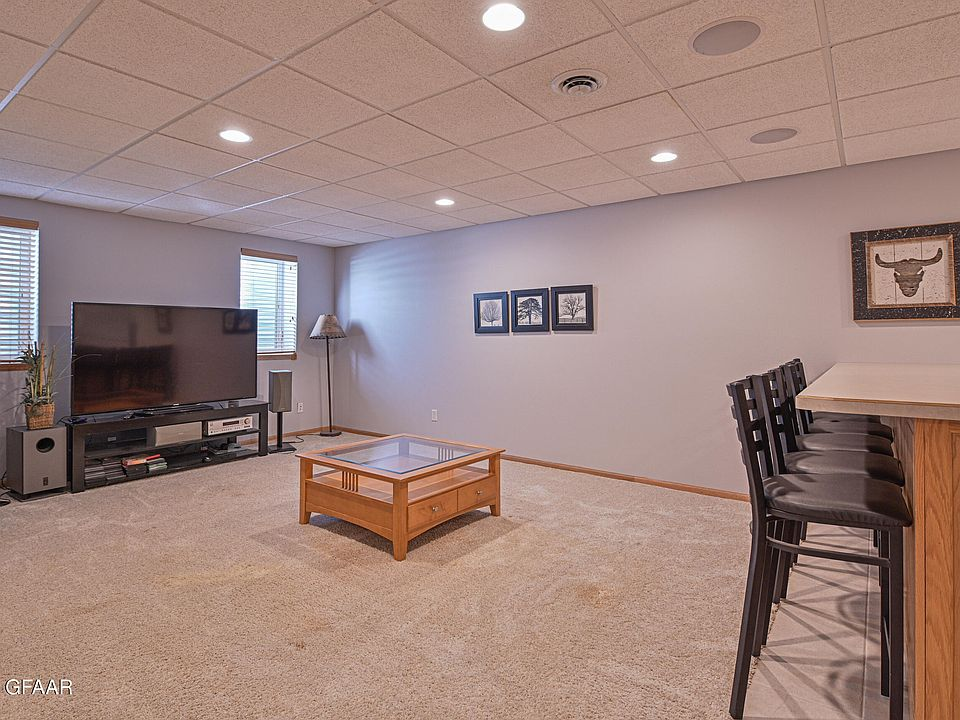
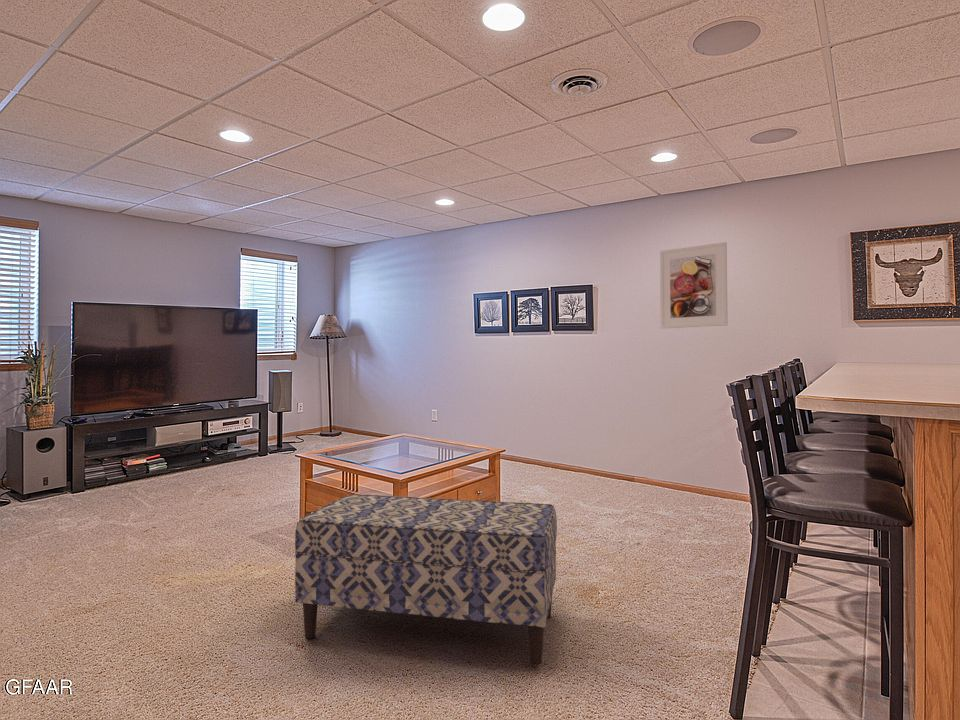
+ bench [294,493,558,666]
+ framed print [659,241,729,330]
